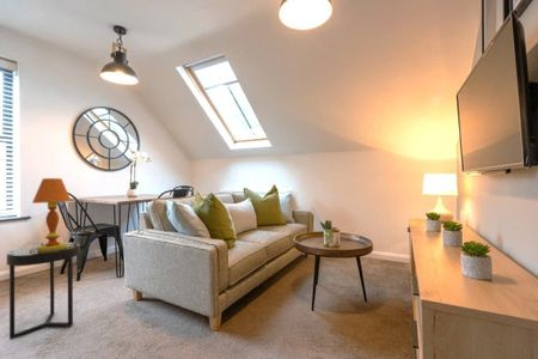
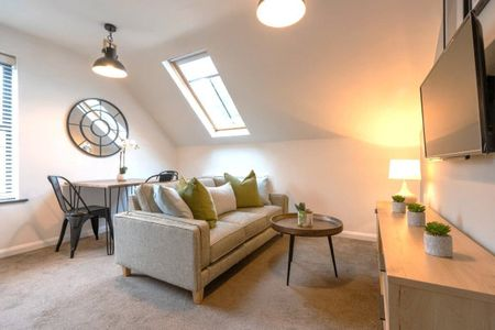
- side table [6,242,81,340]
- table lamp [30,177,73,252]
